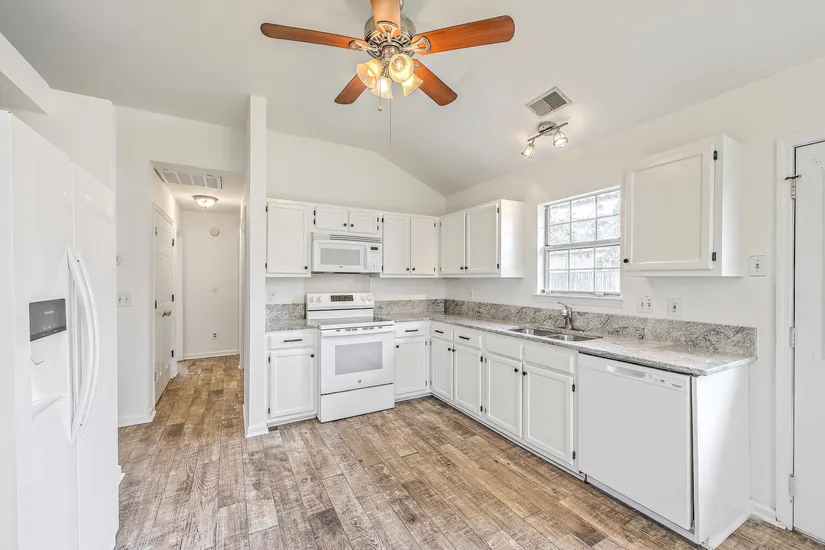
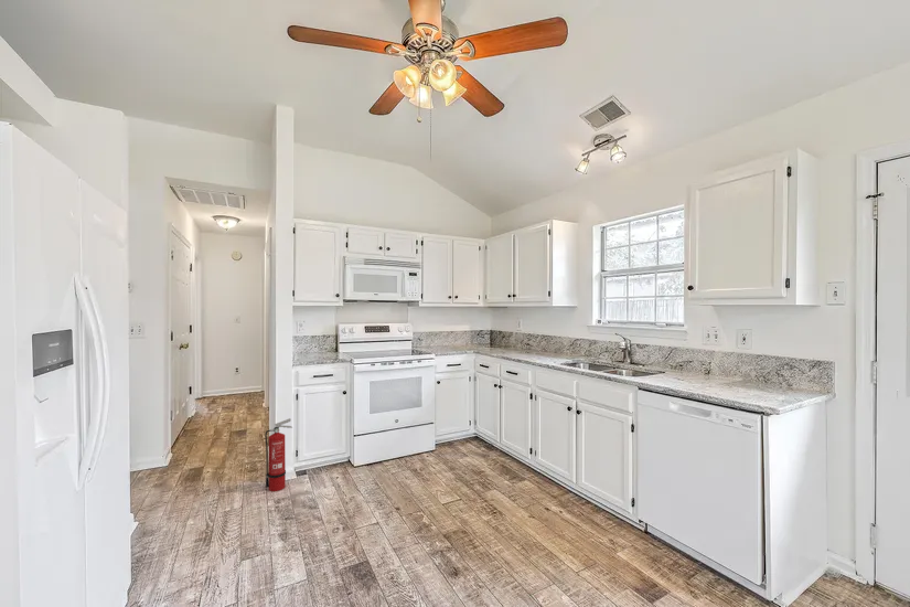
+ fire extinguisher [264,417,293,492]
